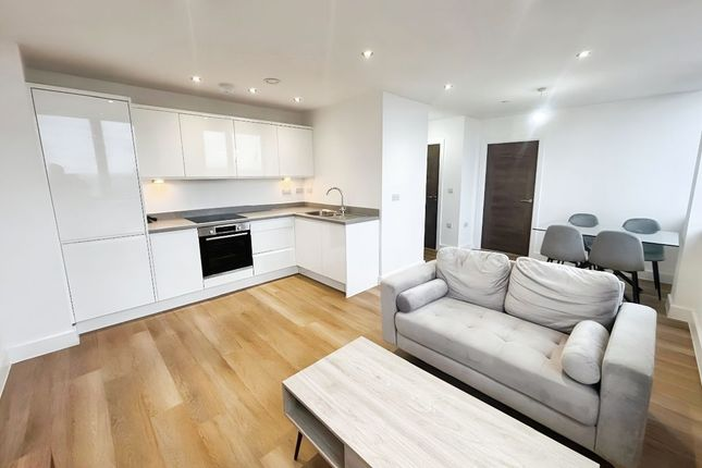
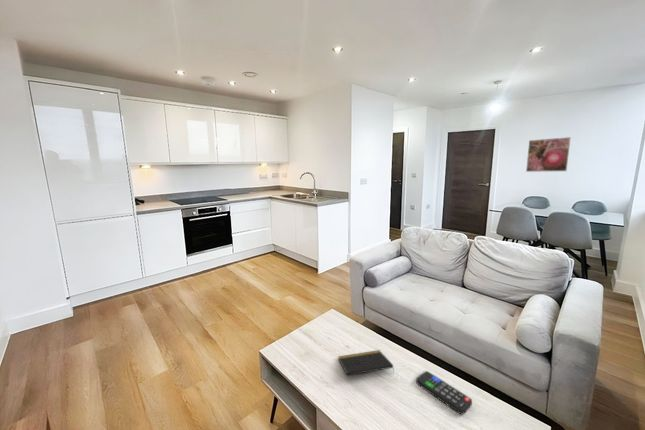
+ notepad [338,349,395,376]
+ remote control [415,370,473,416]
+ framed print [525,136,572,173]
